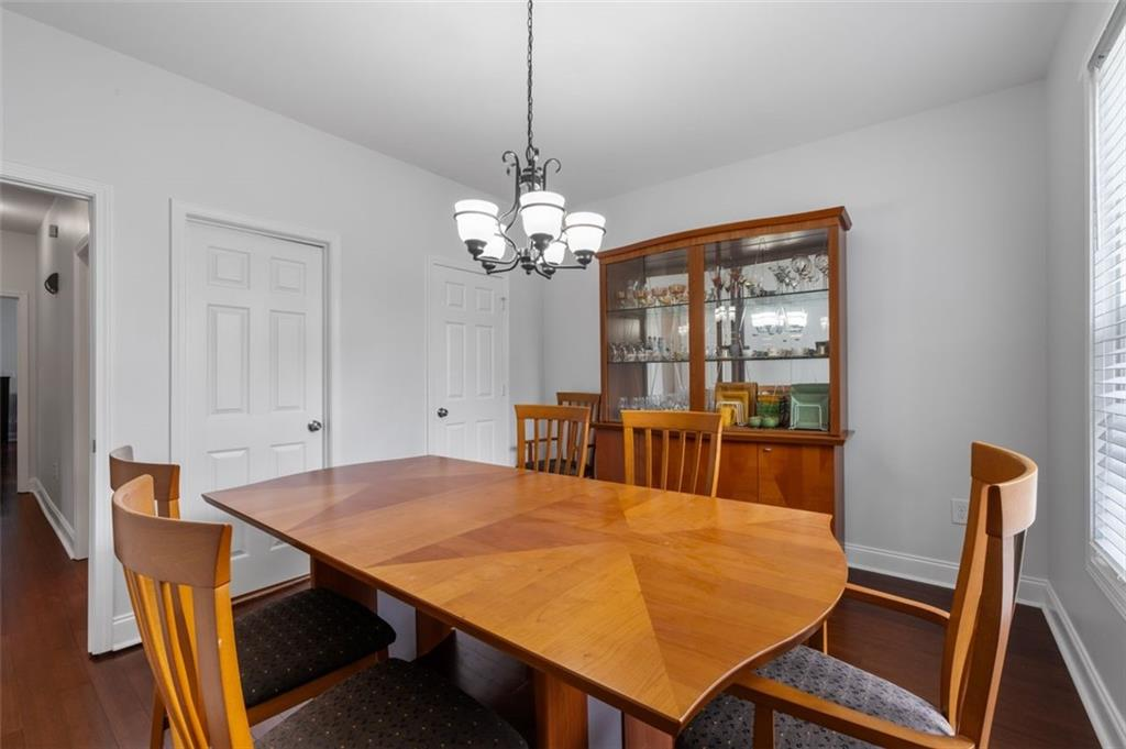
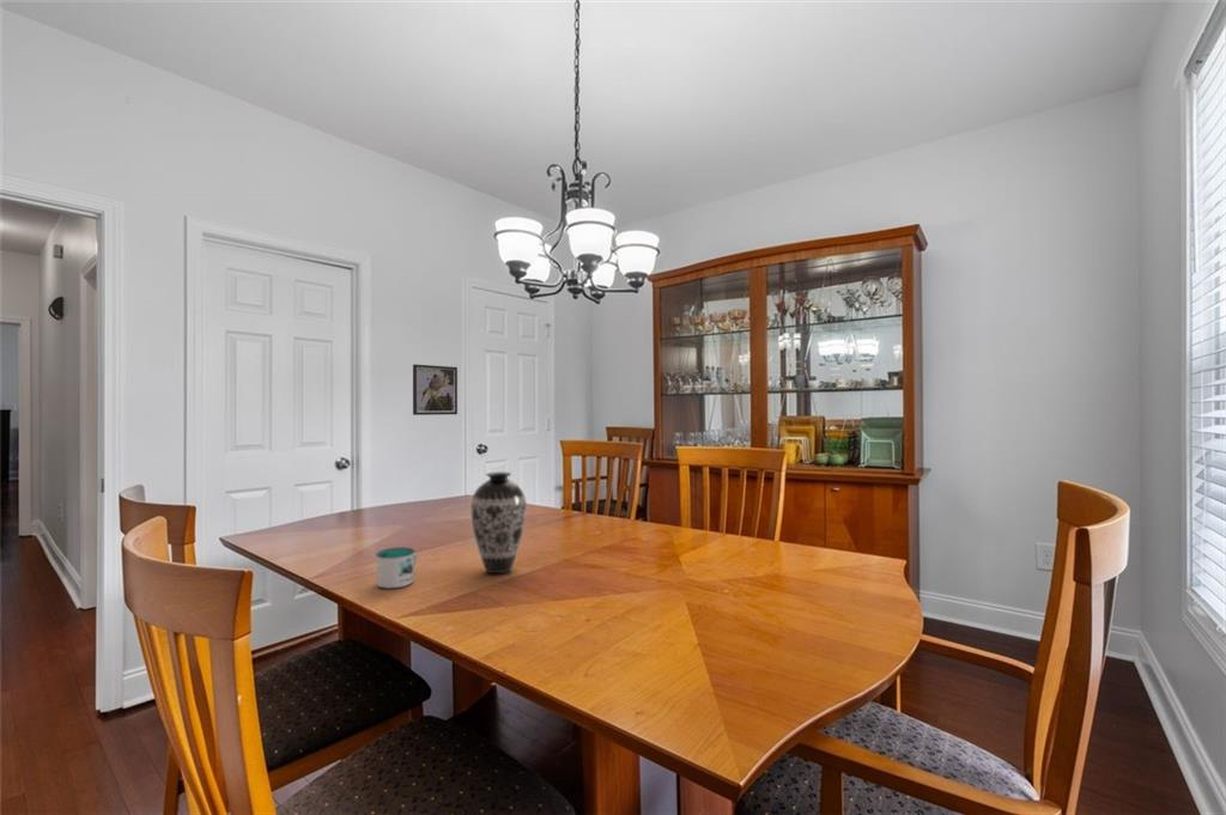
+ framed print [412,364,459,416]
+ decorative vase [469,472,528,574]
+ mug [375,546,419,590]
